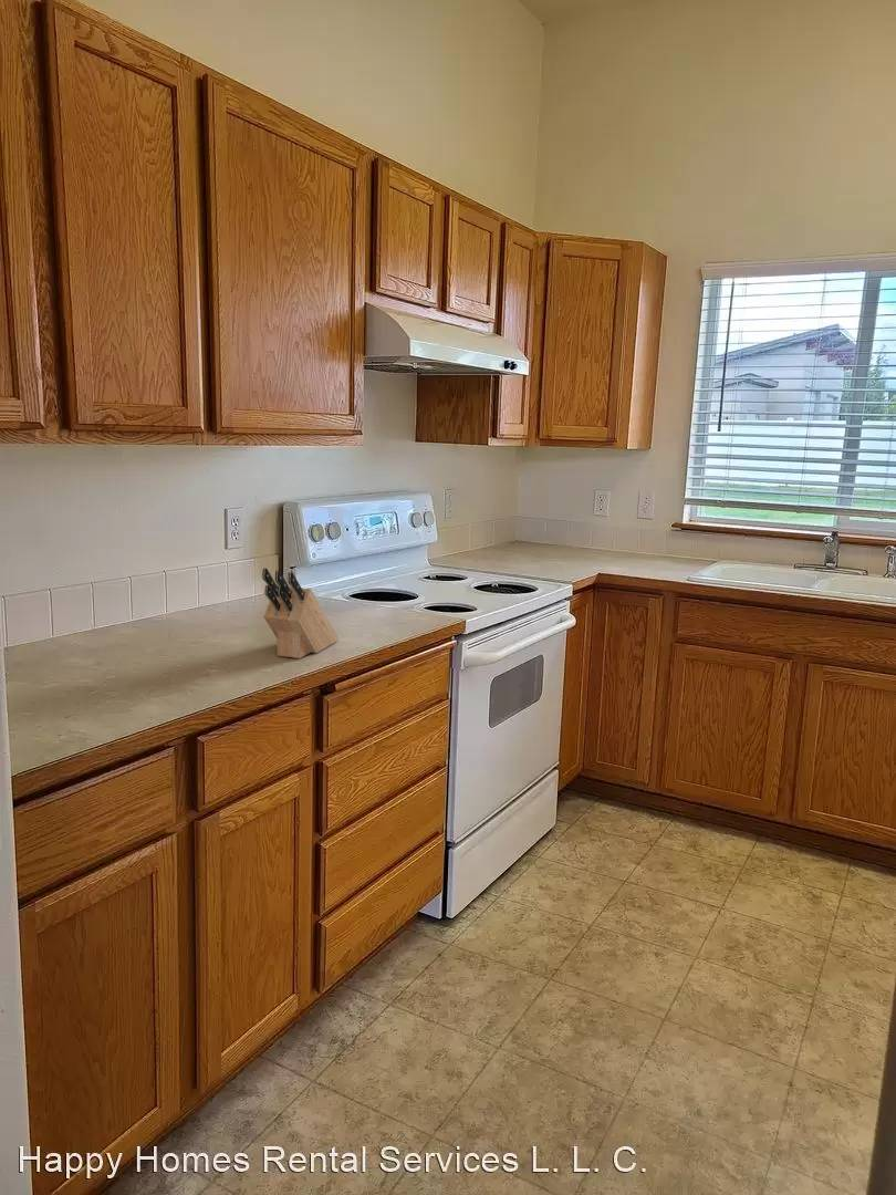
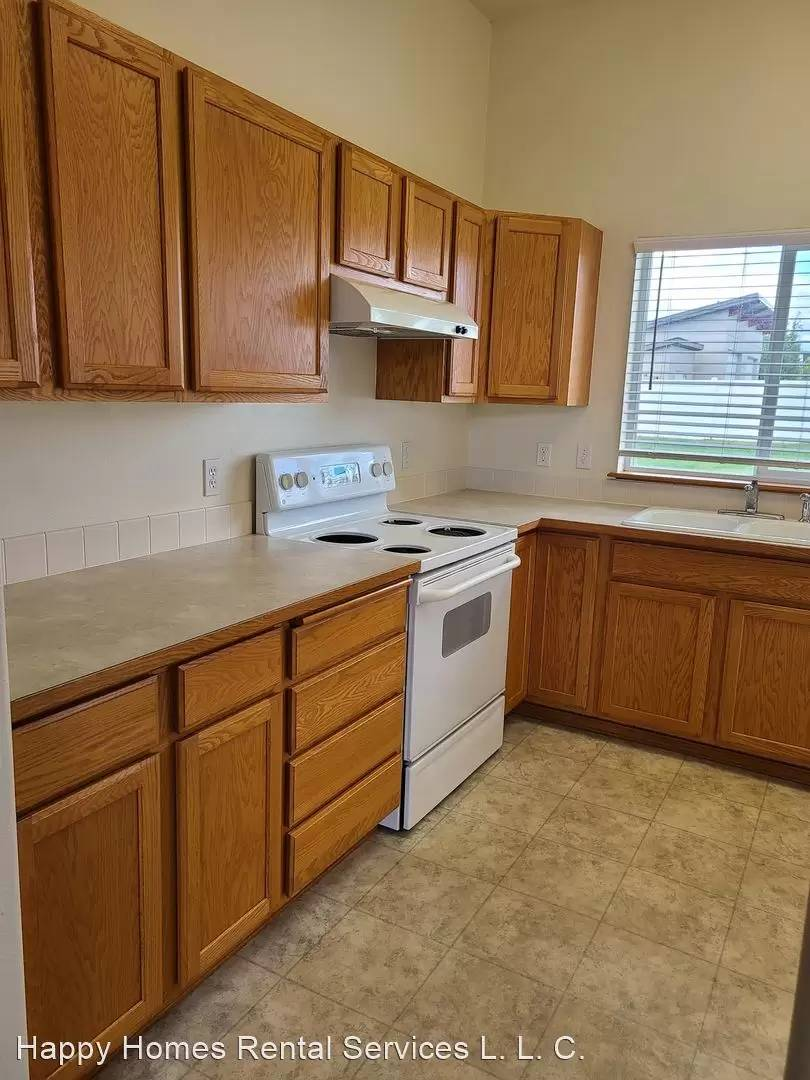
- knife block [261,567,340,659]
